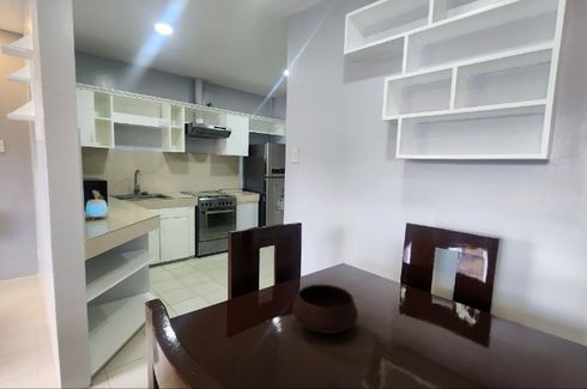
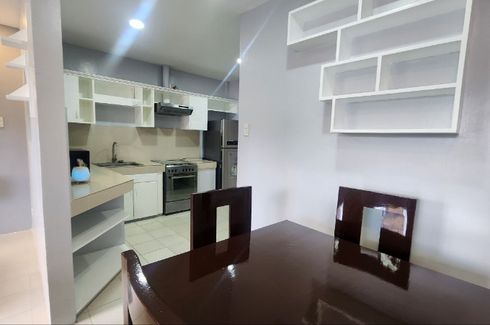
- bowl [291,284,359,334]
